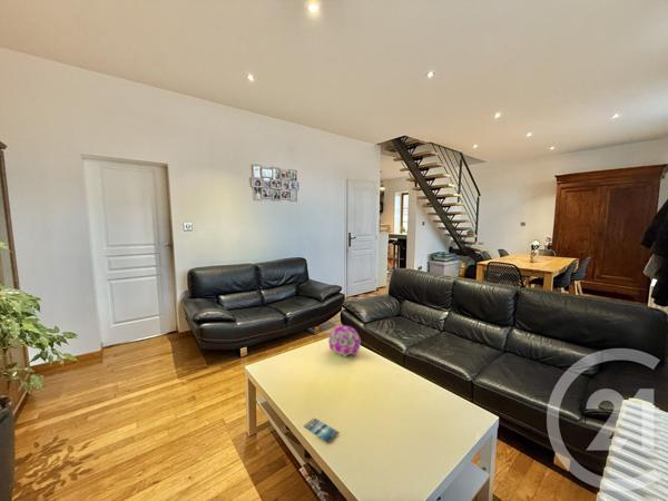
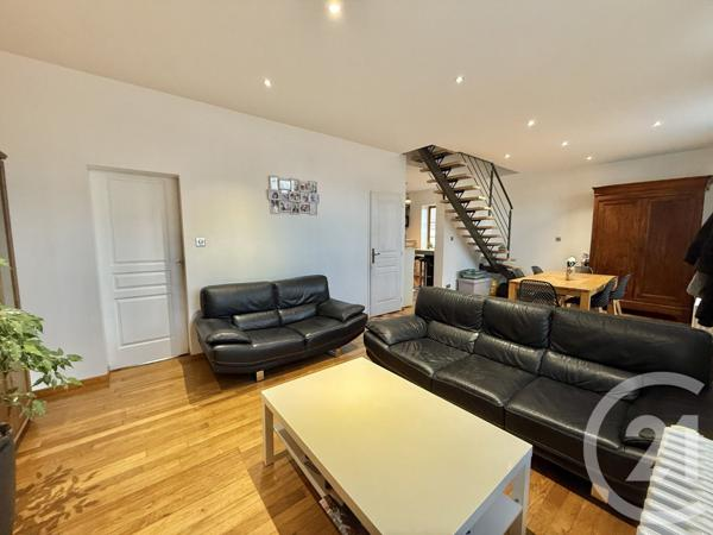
- smartphone [303,418,341,443]
- decorative ball [327,324,362,358]
